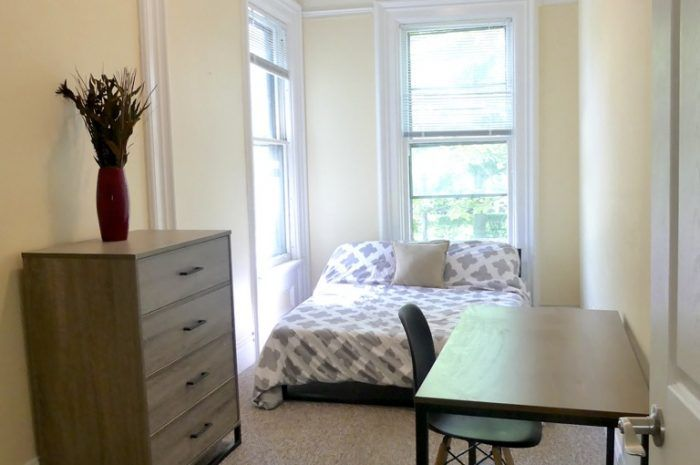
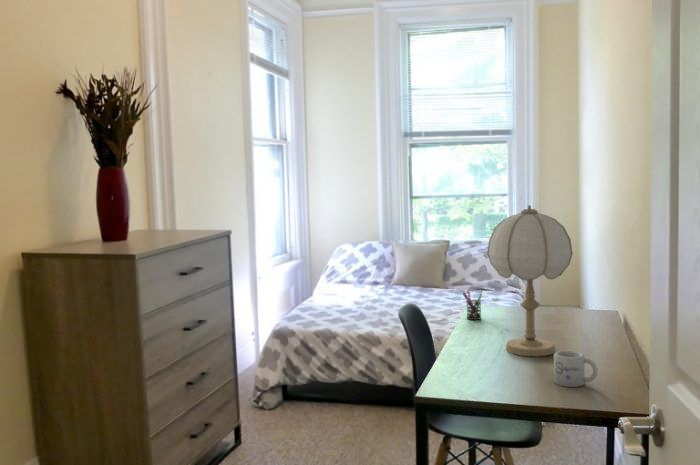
+ pen holder [461,289,483,321]
+ table lamp [486,204,574,357]
+ mug [553,350,599,388]
